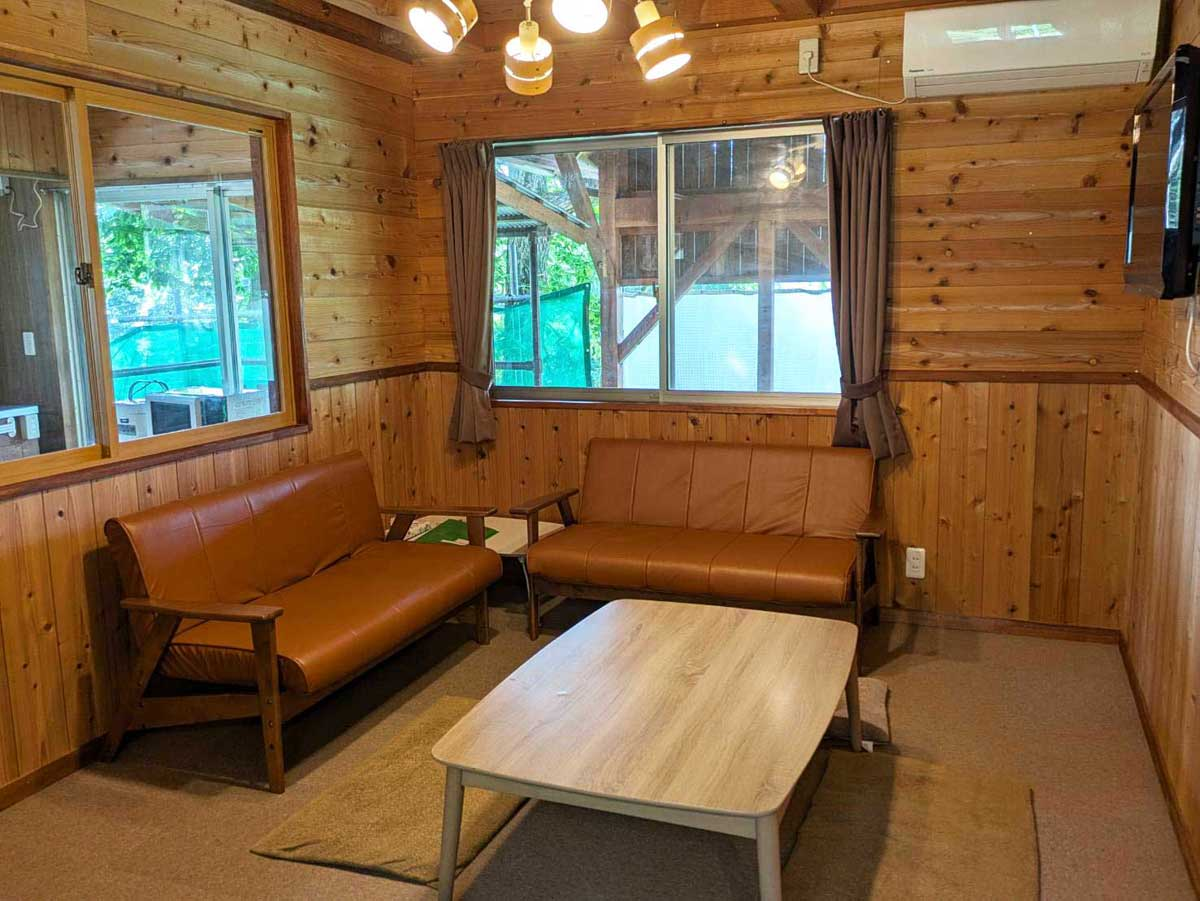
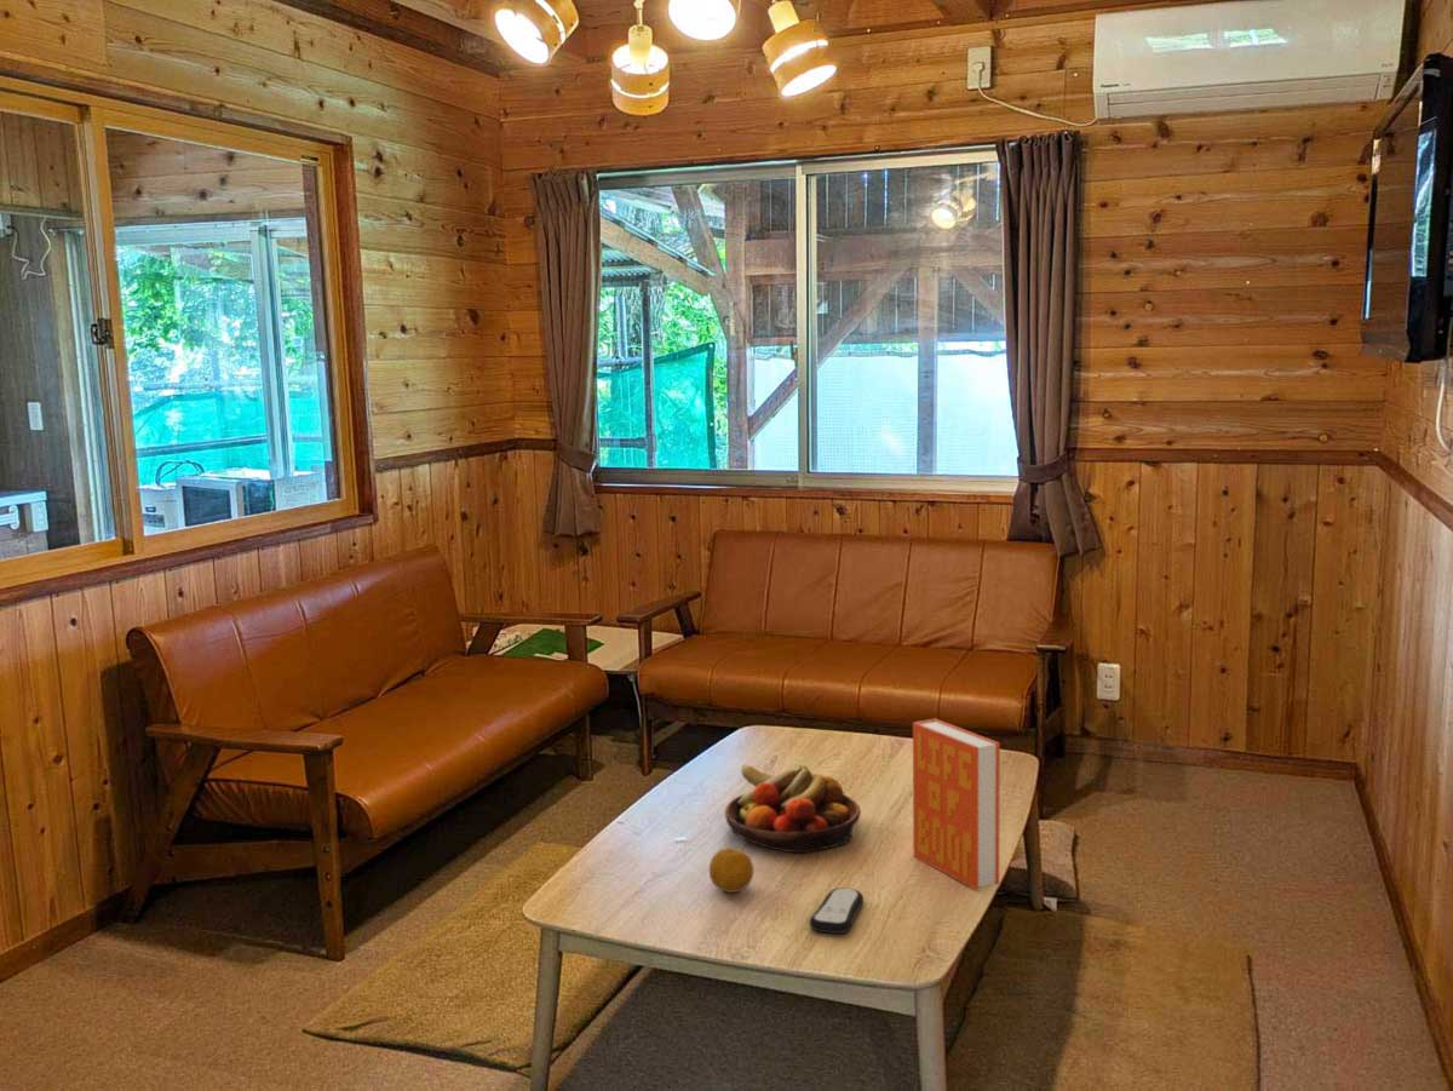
+ book [912,717,1001,891]
+ fruit [708,846,754,894]
+ remote control [809,886,865,935]
+ fruit bowl [724,763,862,854]
